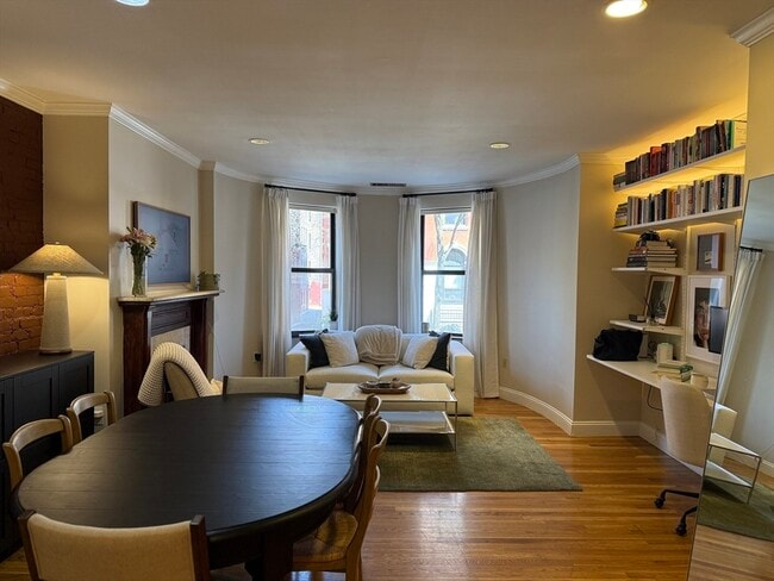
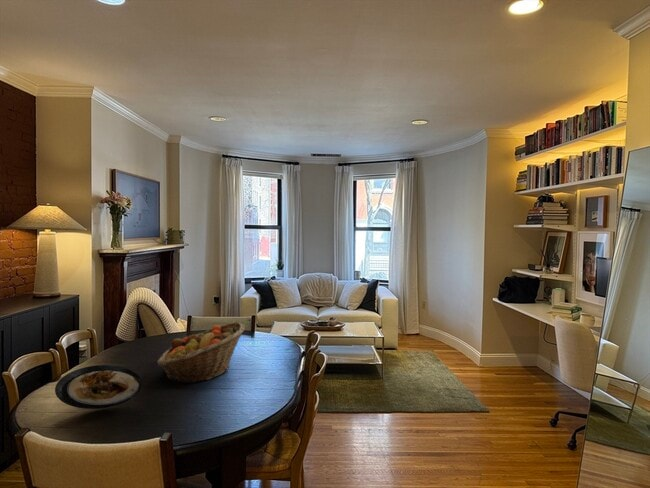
+ fruit basket [156,321,246,384]
+ plate [54,364,143,410]
